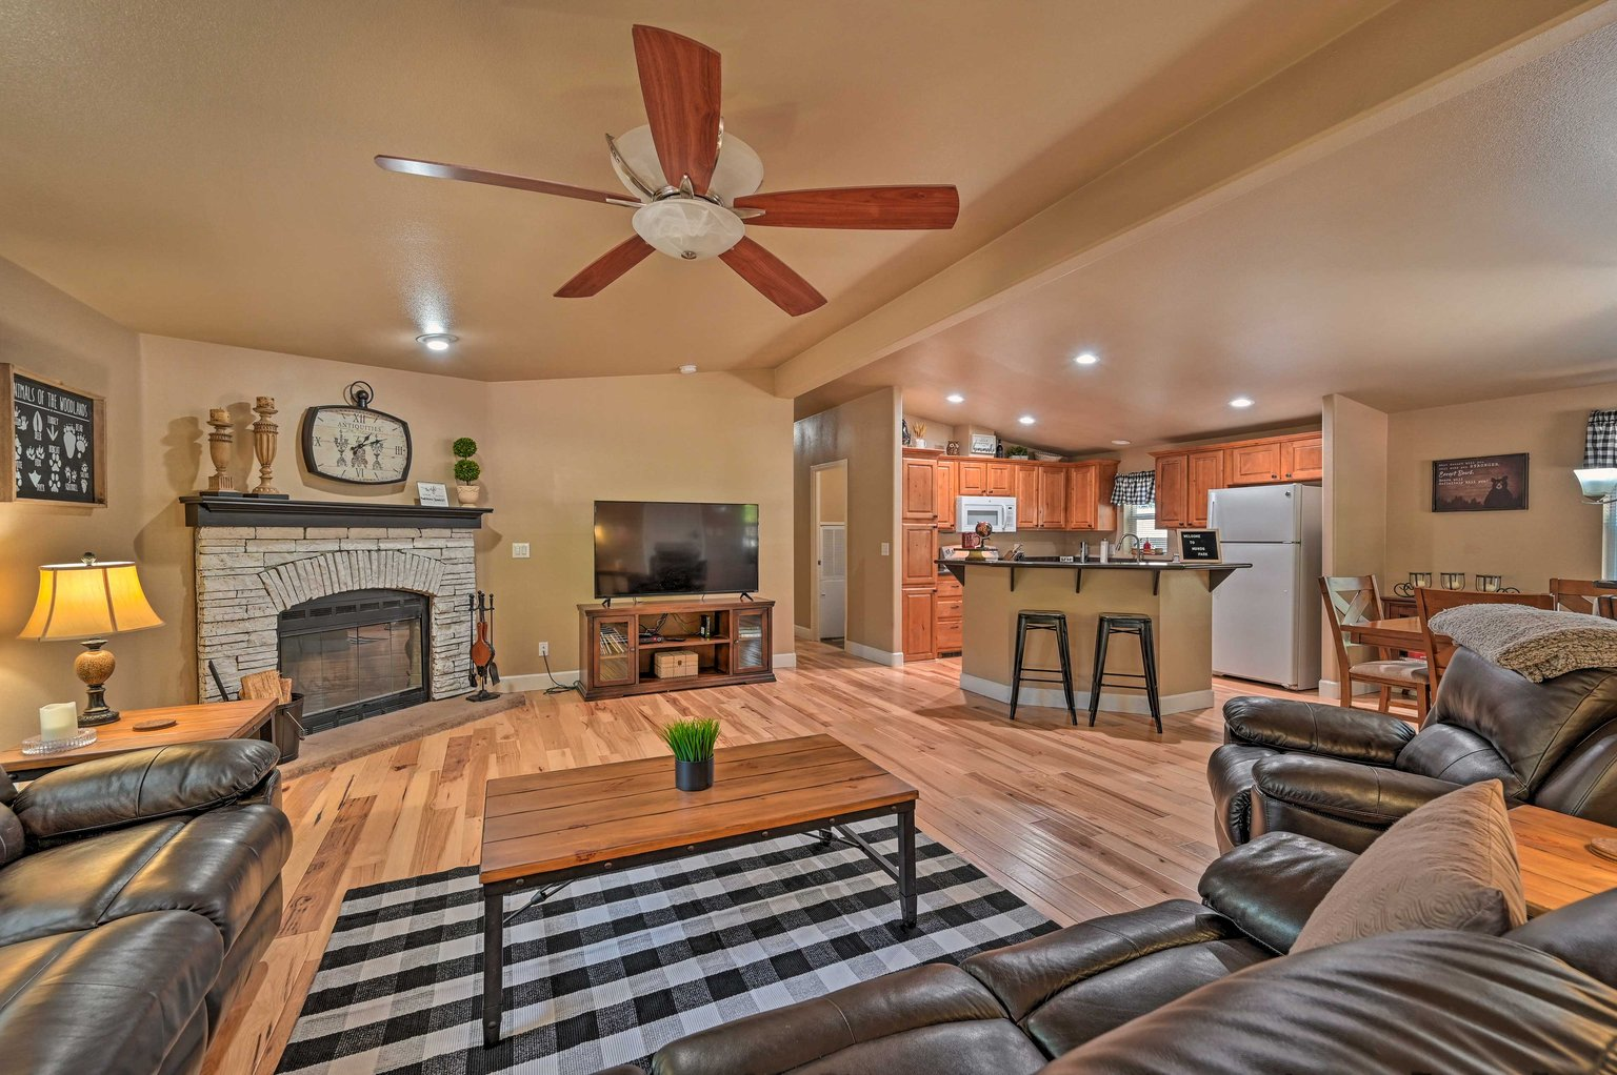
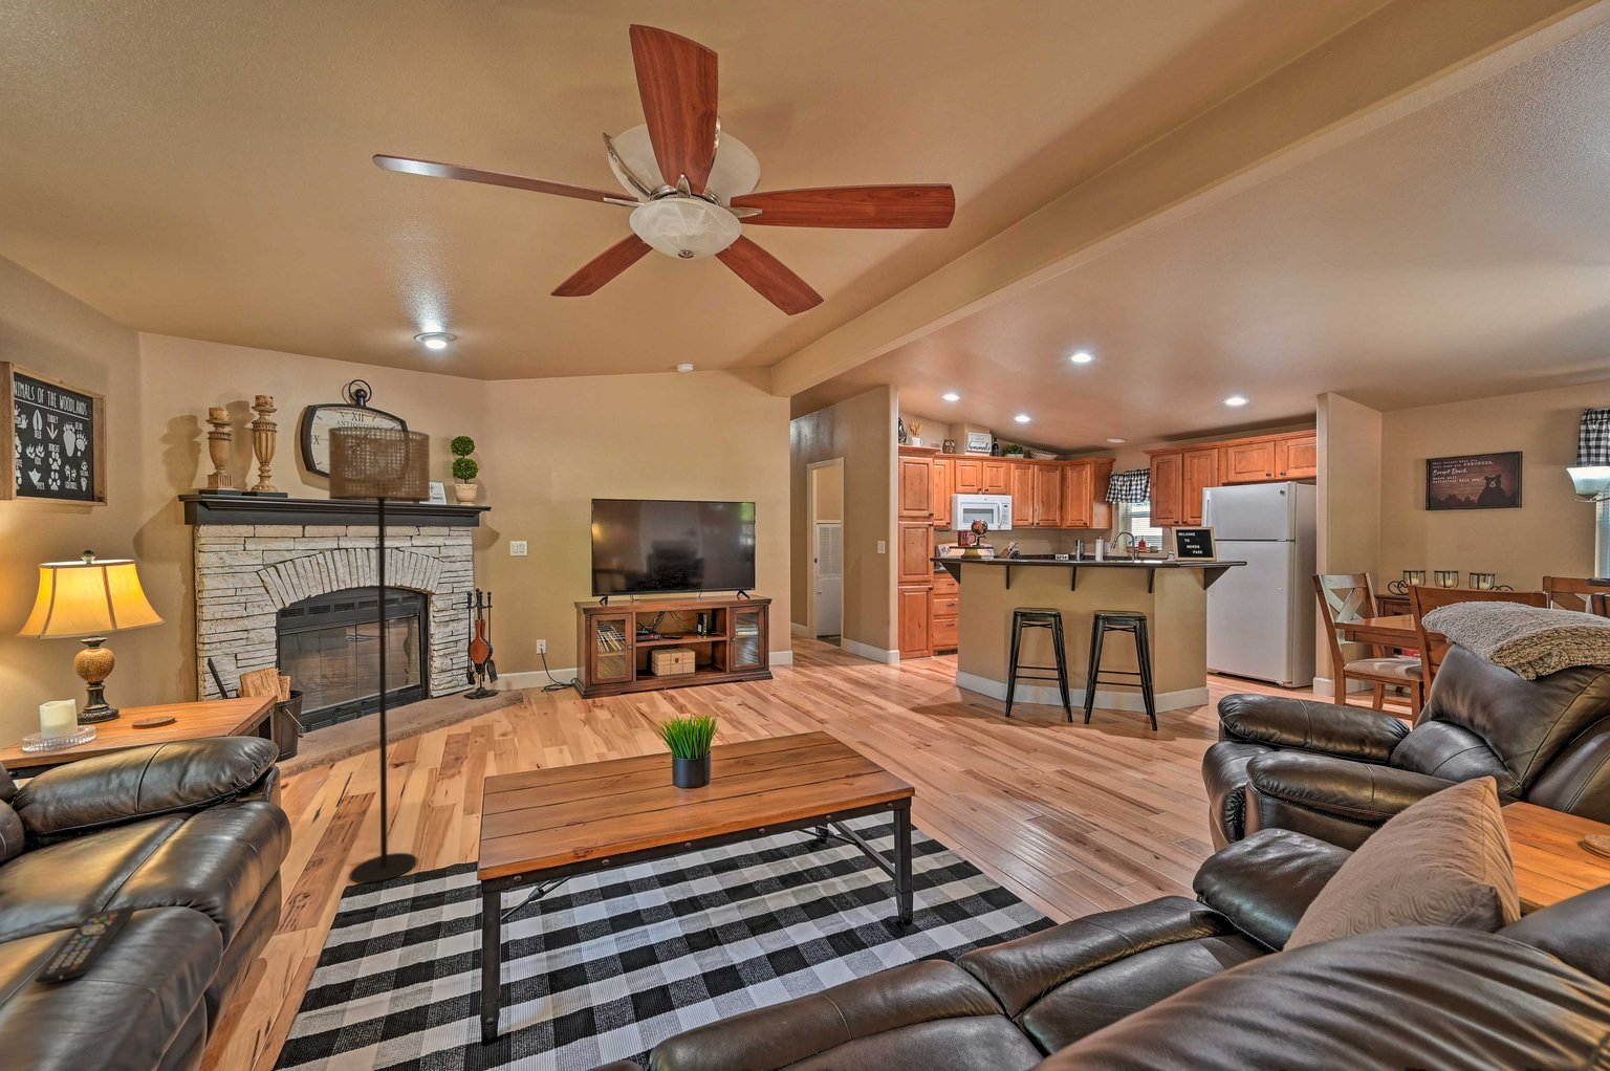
+ floor lamp [327,426,430,885]
+ remote control [35,905,136,985]
